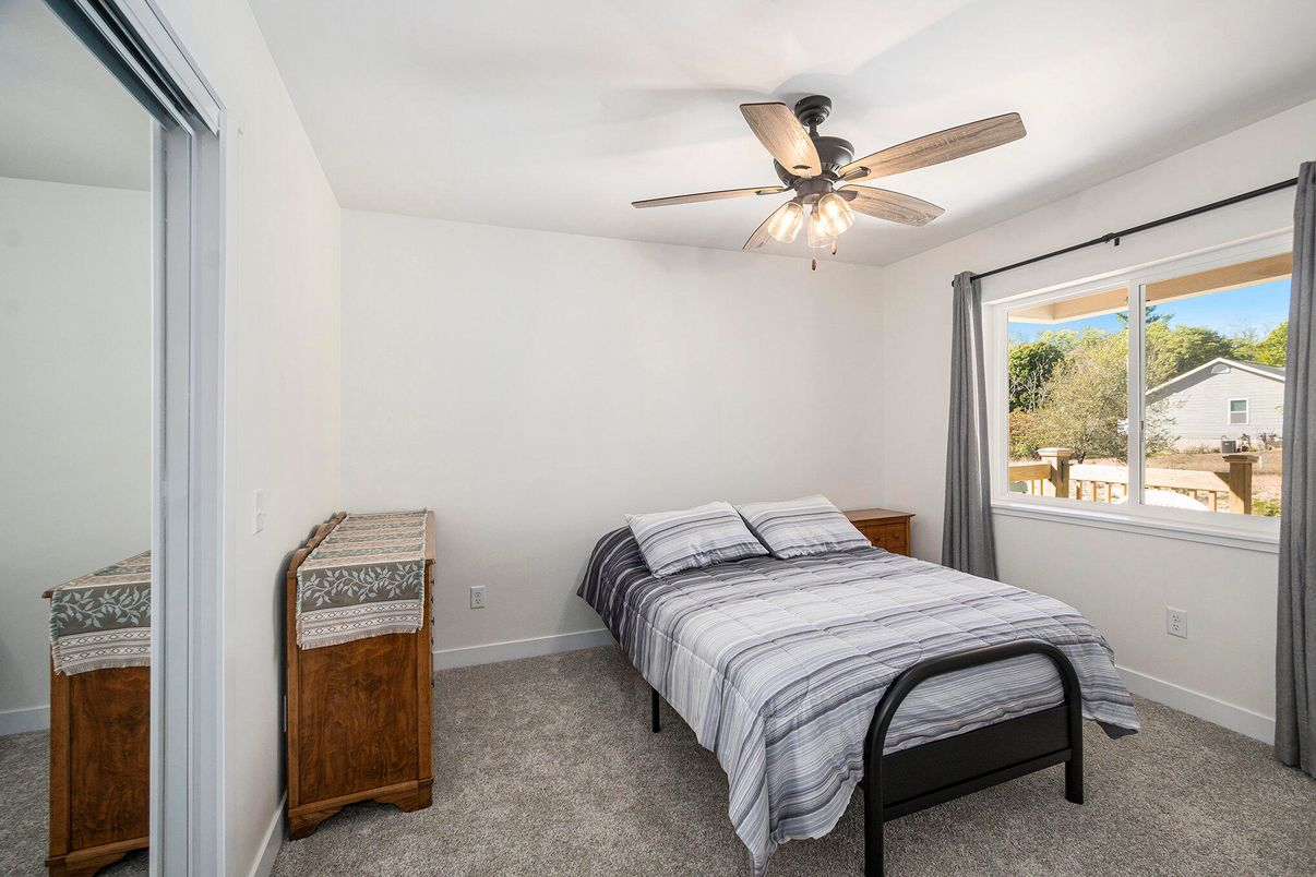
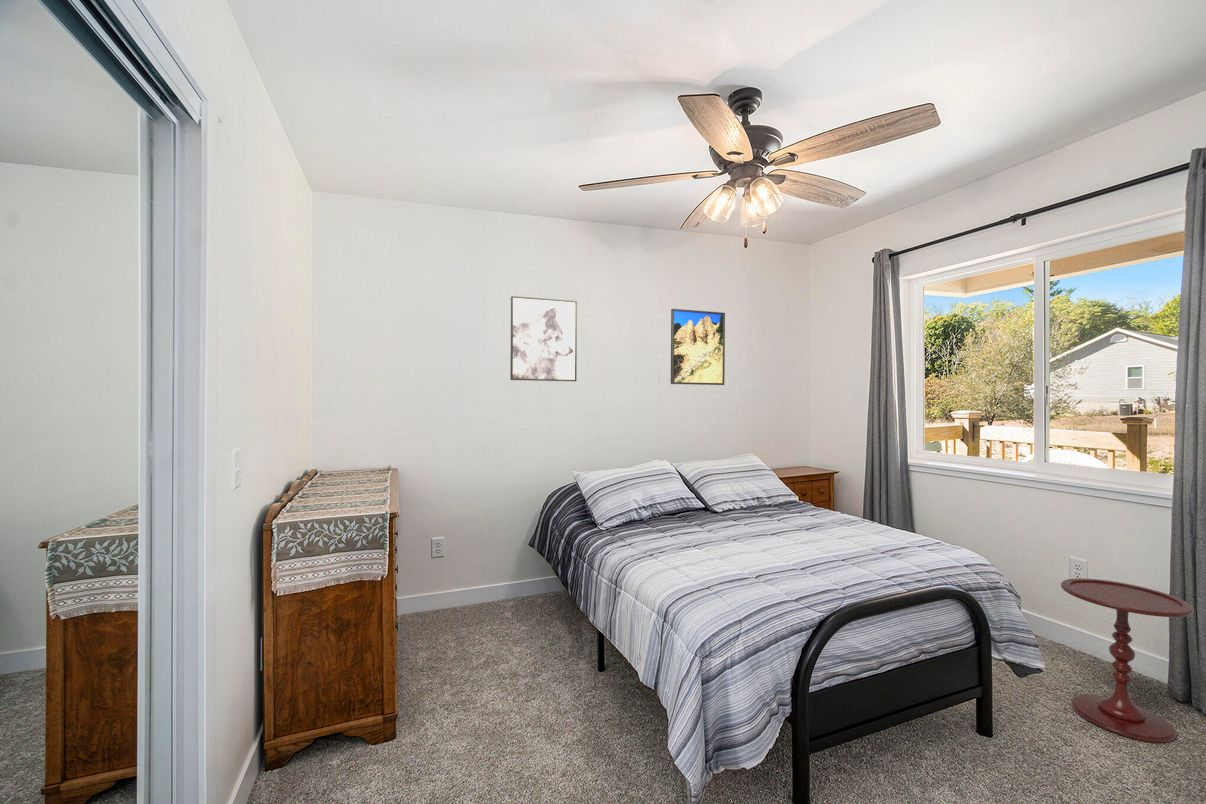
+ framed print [670,308,726,386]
+ wall art [509,295,578,382]
+ side table [1060,577,1195,744]
